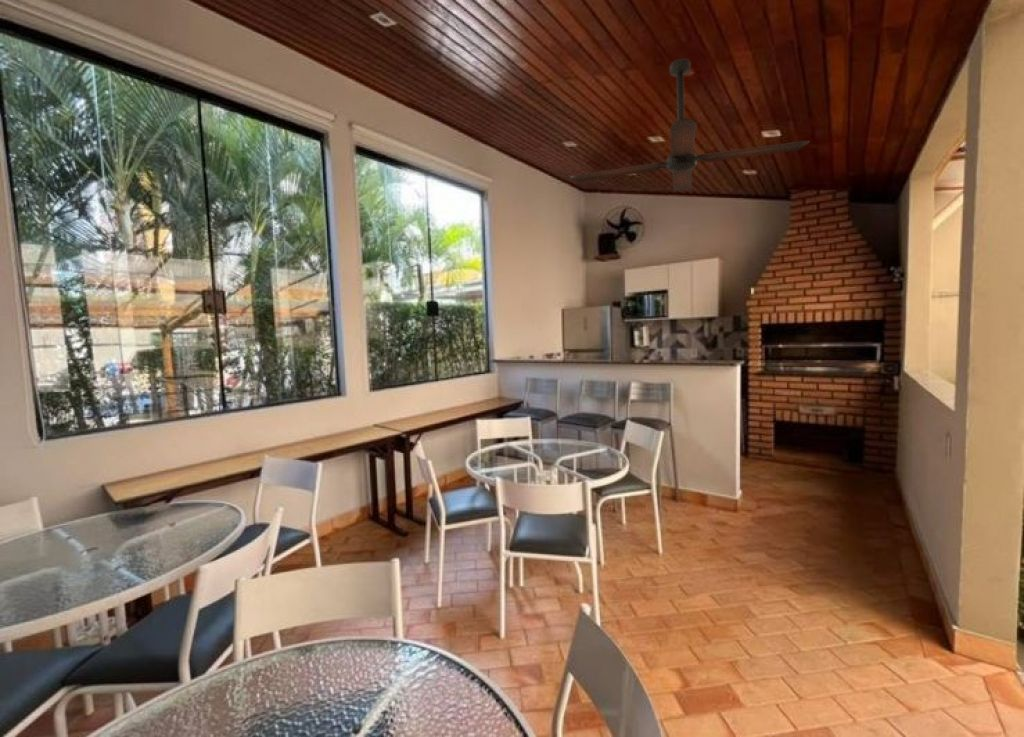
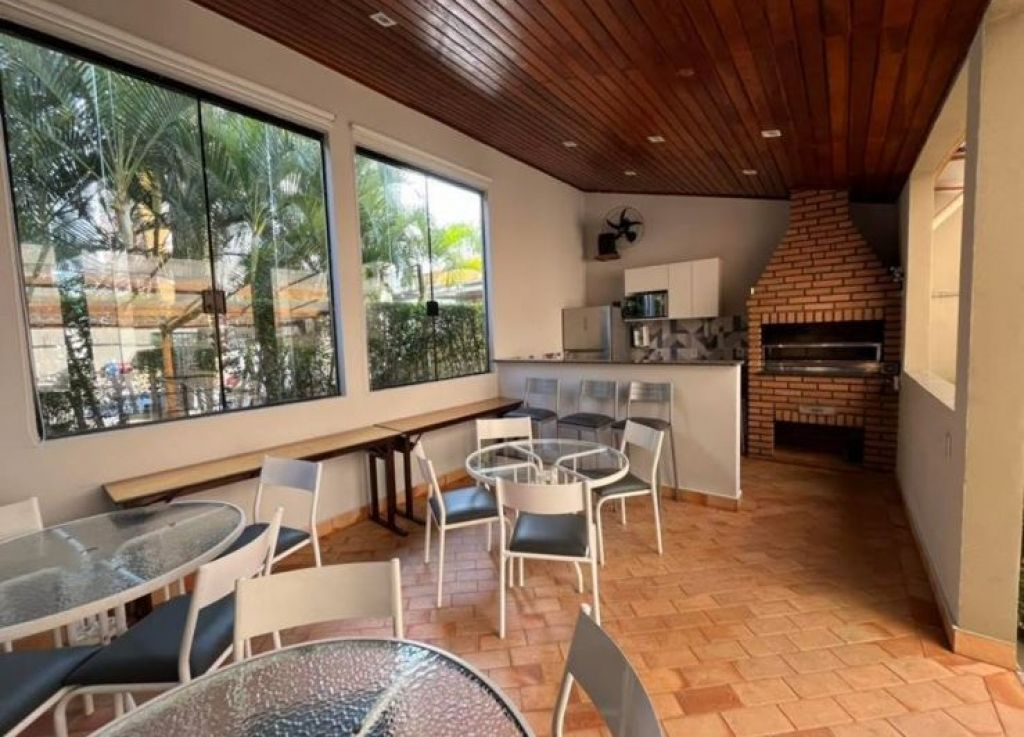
- ceiling fan [570,57,810,193]
